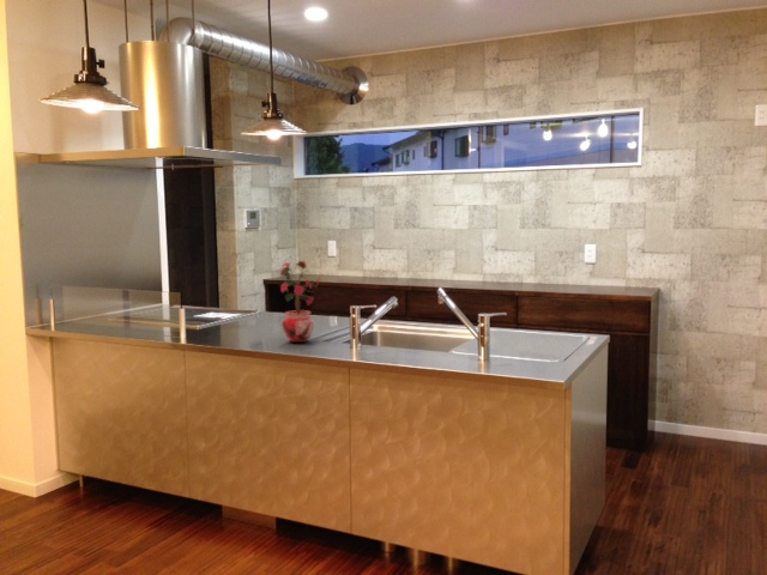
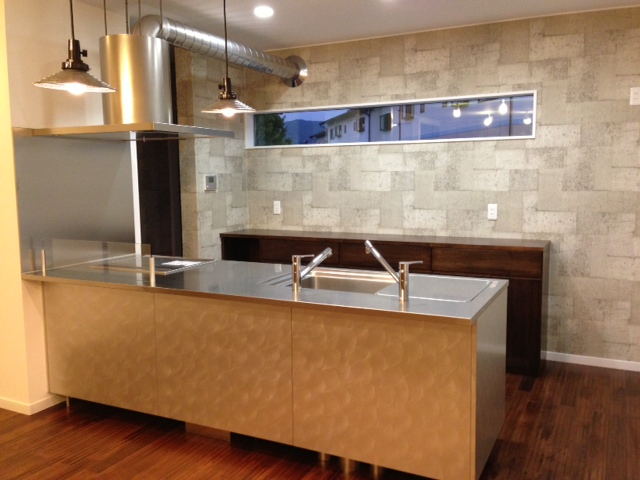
- potted plant [278,260,322,344]
